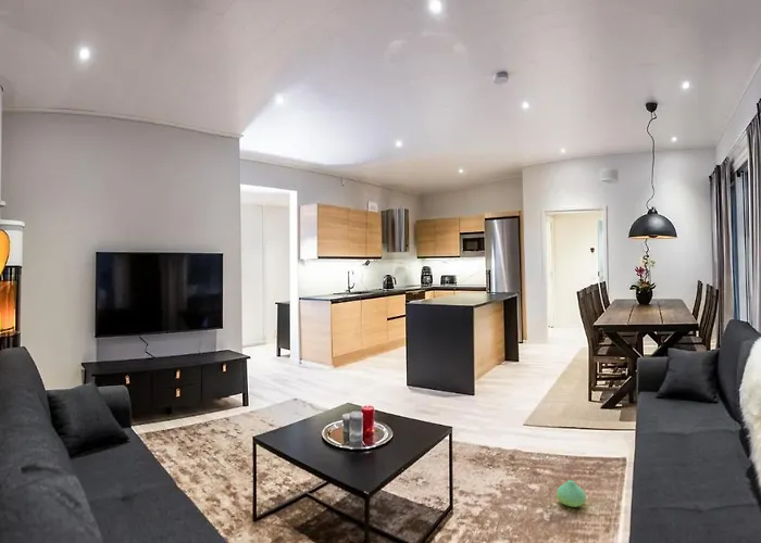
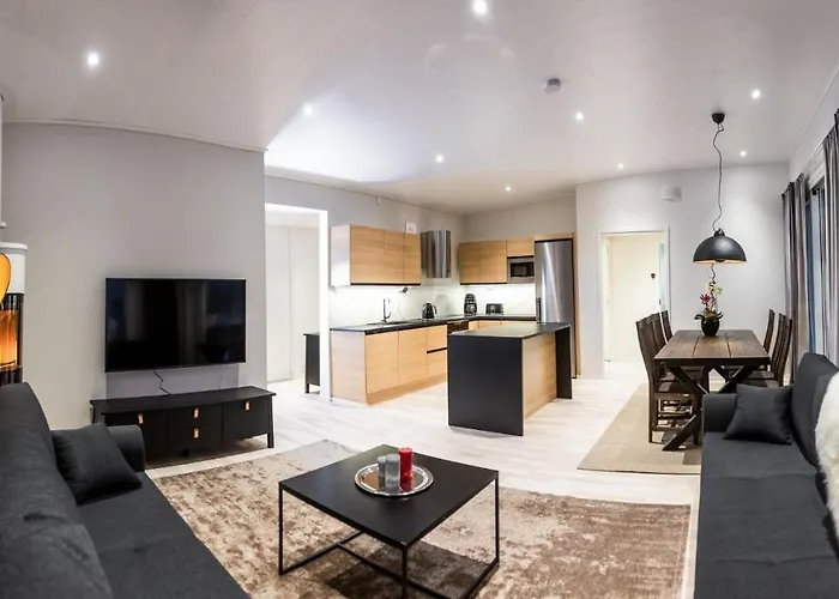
- plush toy [556,479,587,508]
